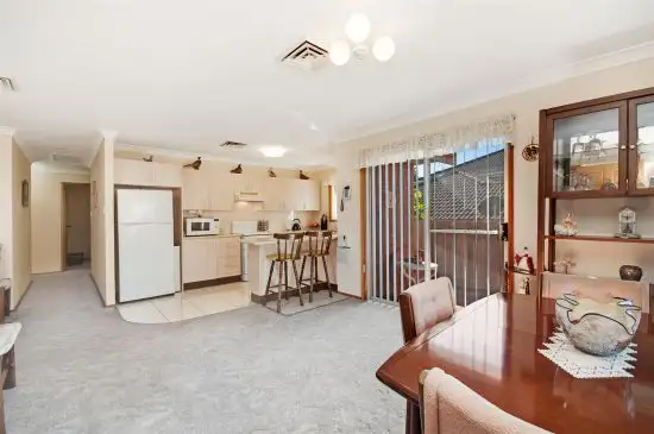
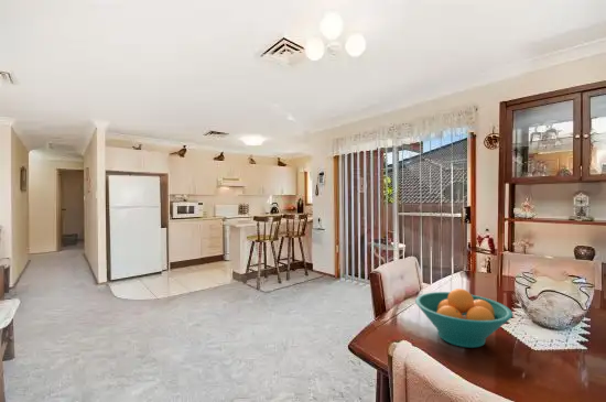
+ fruit bowl [414,287,515,349]
